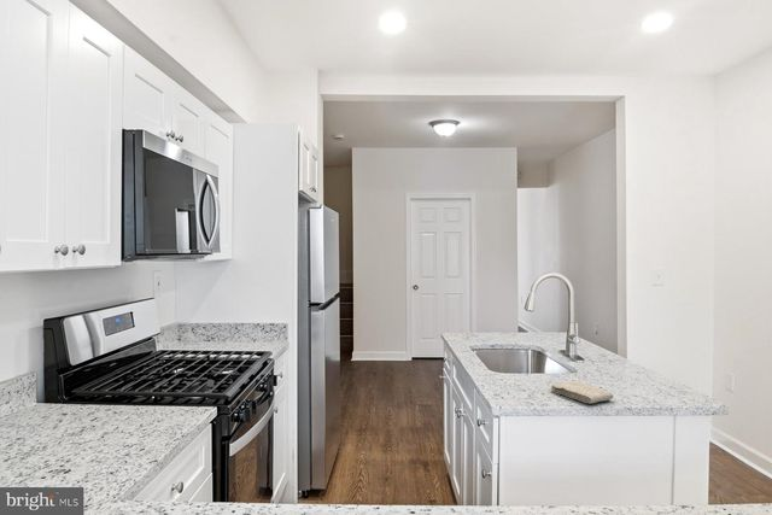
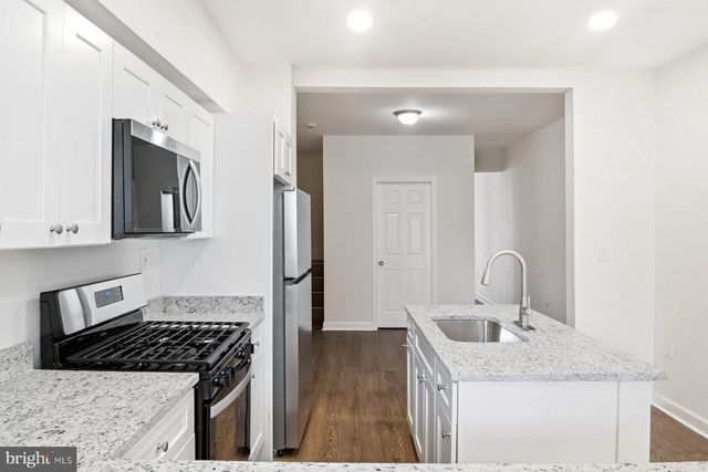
- washcloth [550,380,615,404]
